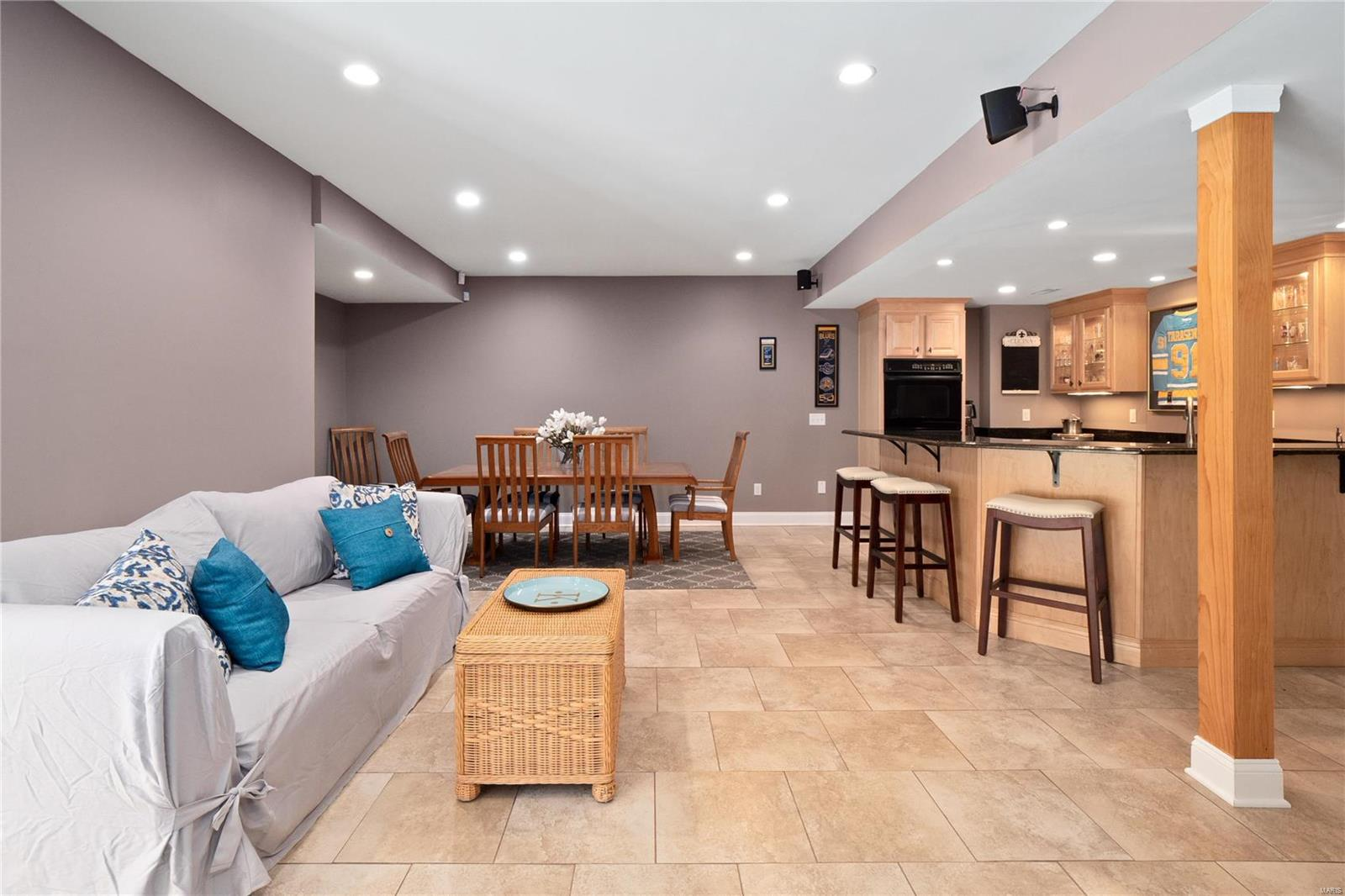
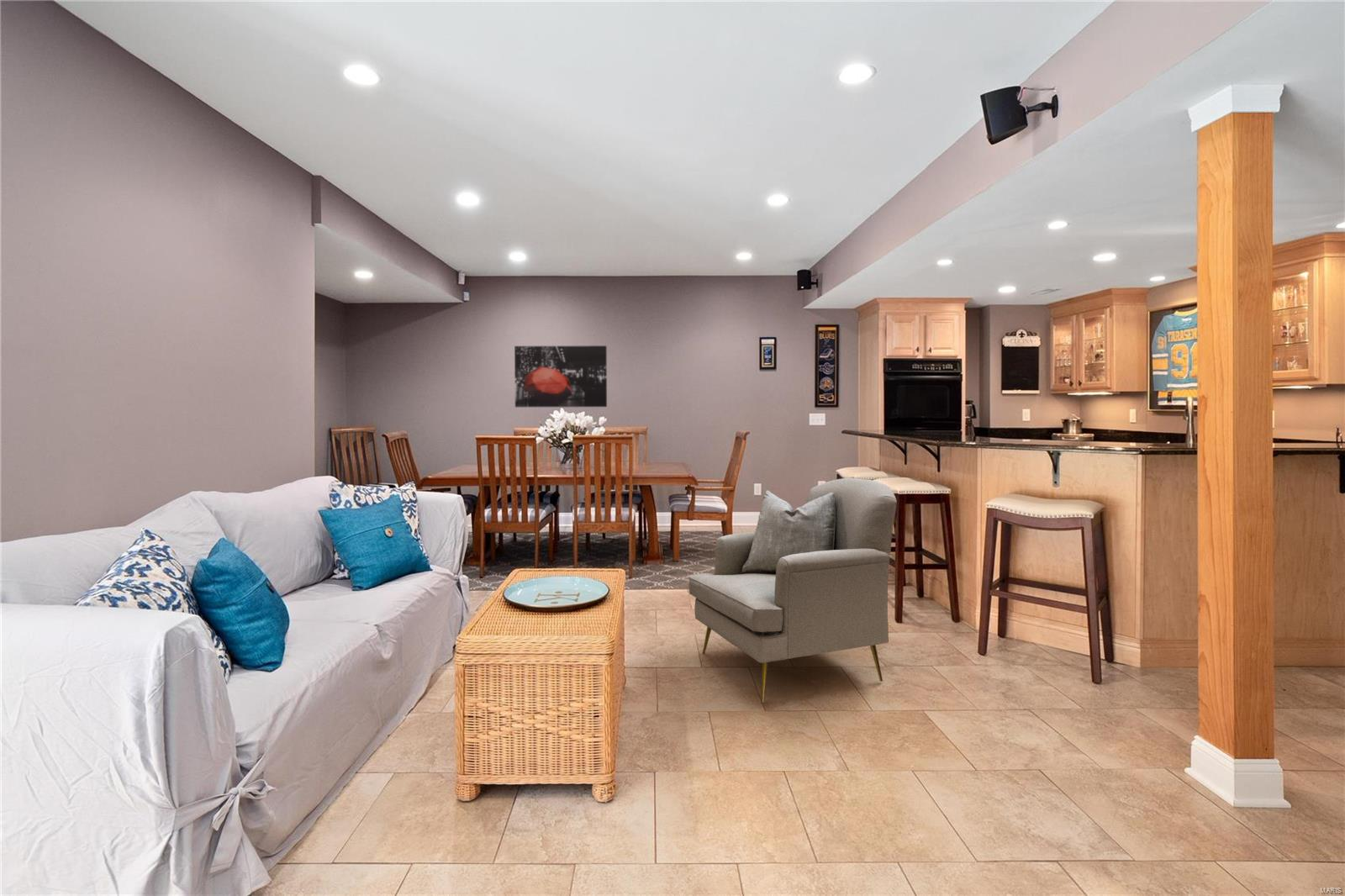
+ armchair [688,477,898,704]
+ wall art [514,345,608,408]
